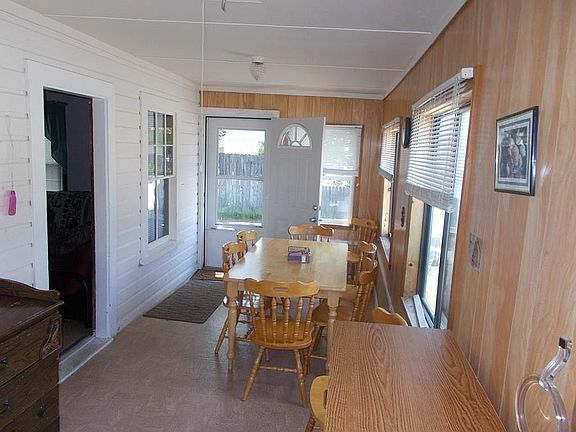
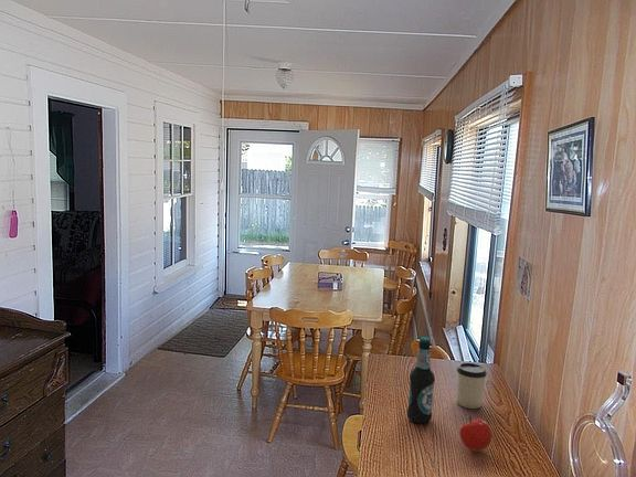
+ fruit [459,415,492,453]
+ bottle [406,336,436,424]
+ cup [456,361,488,410]
